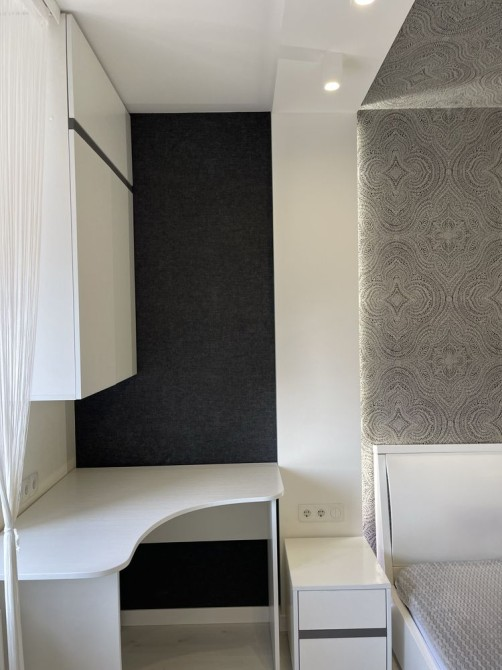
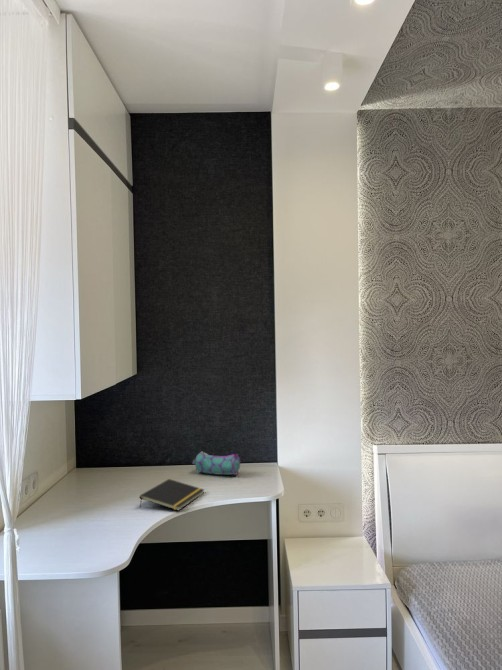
+ pencil case [192,451,241,476]
+ notepad [139,478,205,512]
